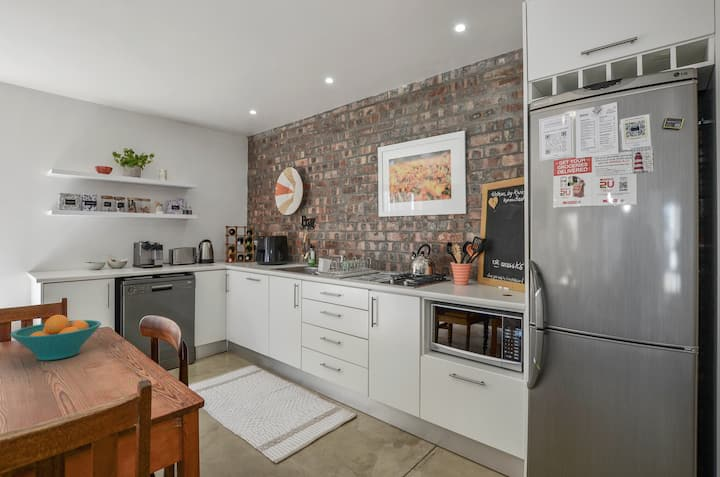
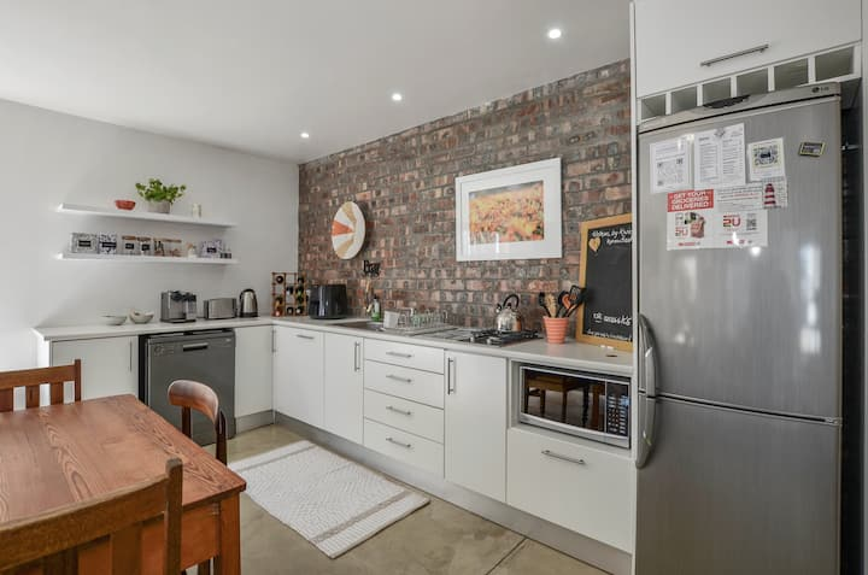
- fruit bowl [9,314,102,361]
